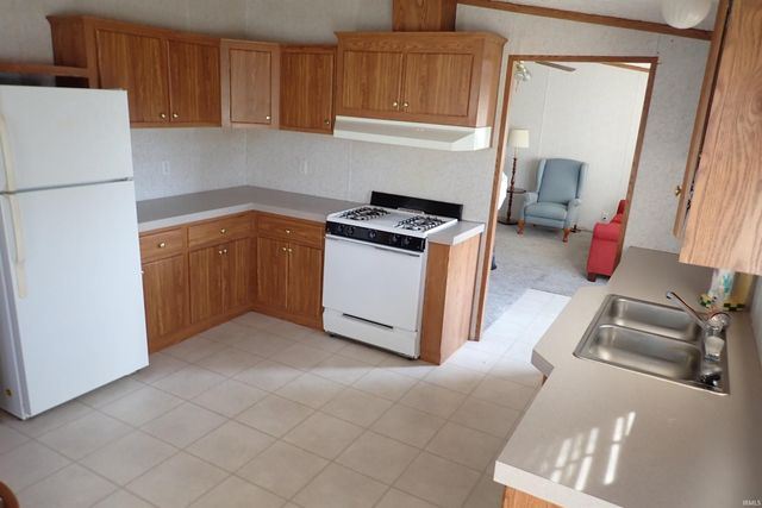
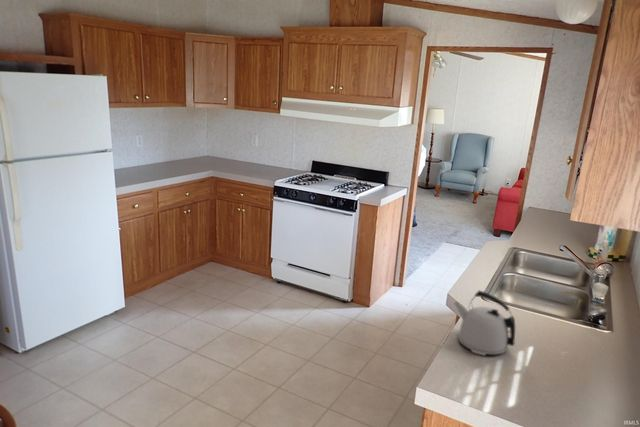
+ kettle [453,289,516,357]
